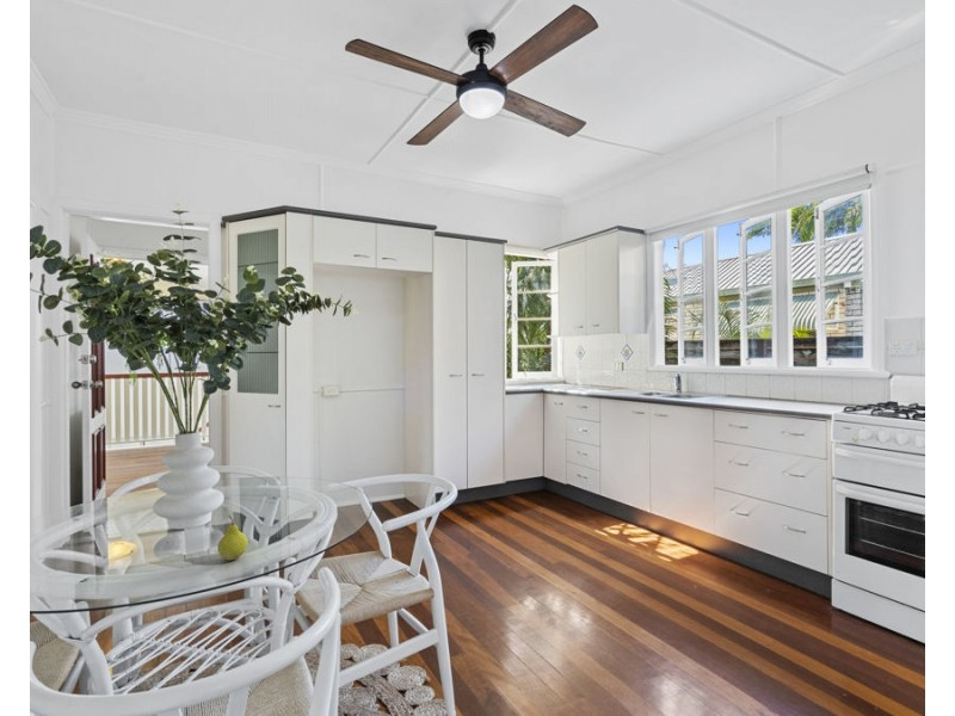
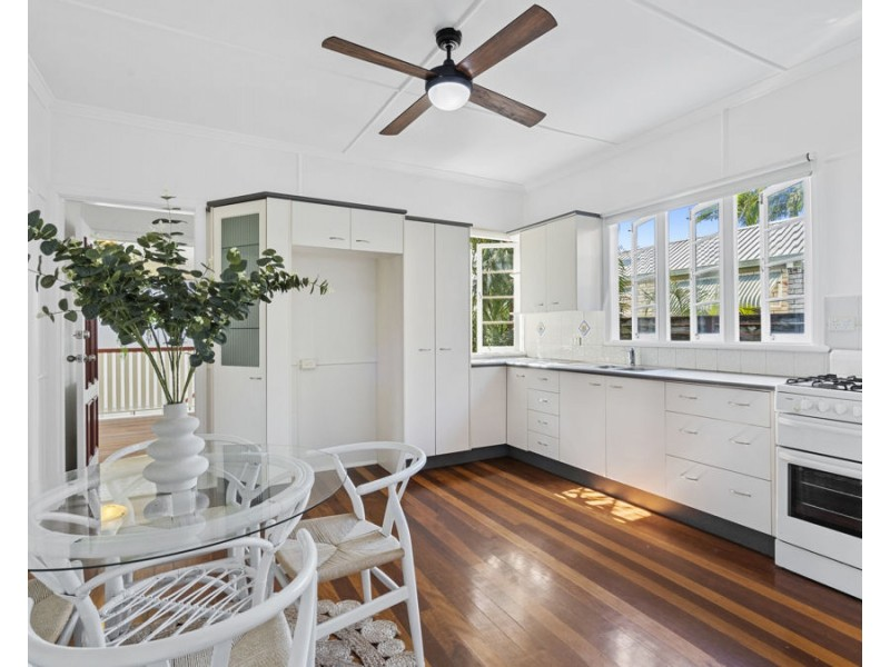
- fruit [216,514,249,561]
